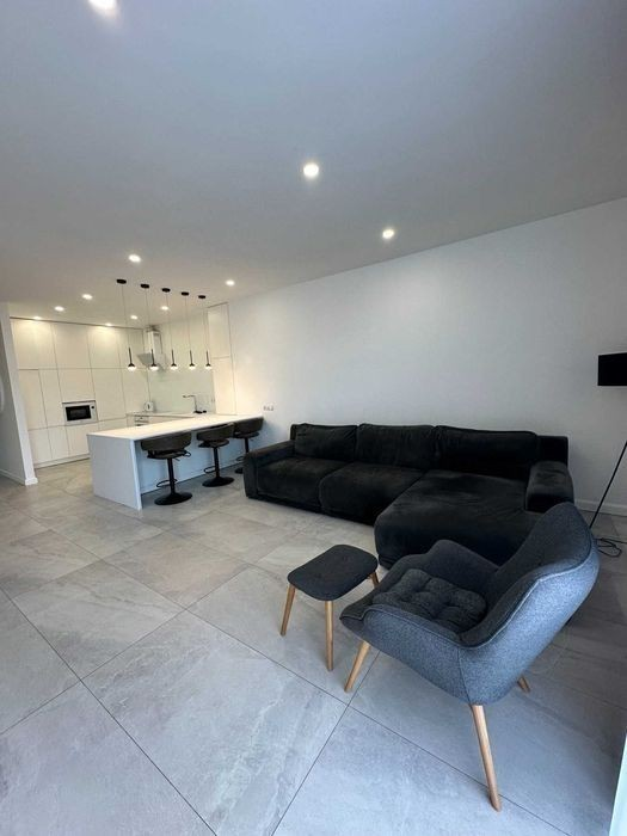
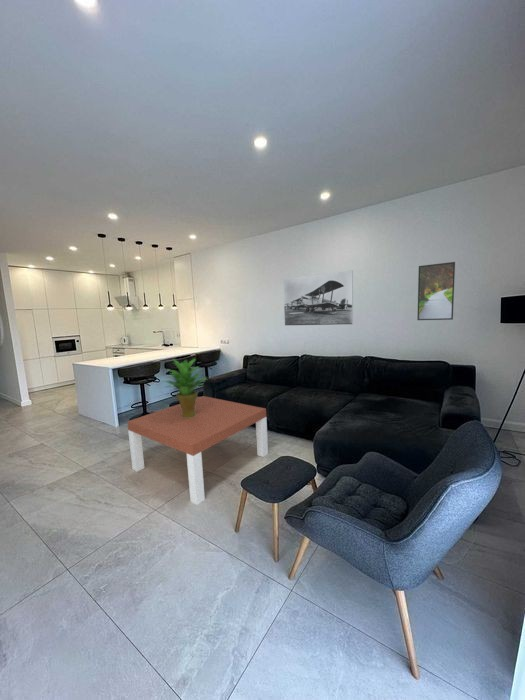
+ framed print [282,270,354,327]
+ coffee table [126,395,269,506]
+ potted plant [161,358,209,418]
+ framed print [416,261,456,321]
